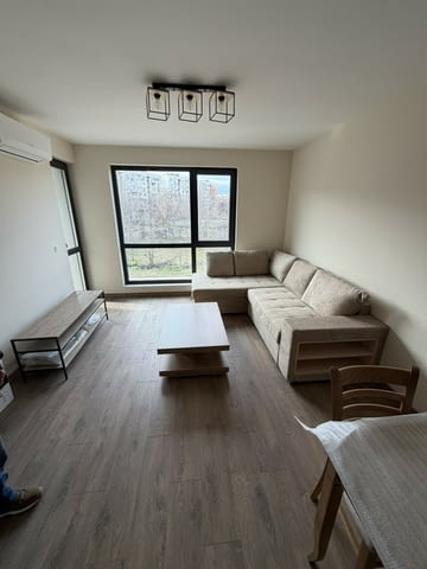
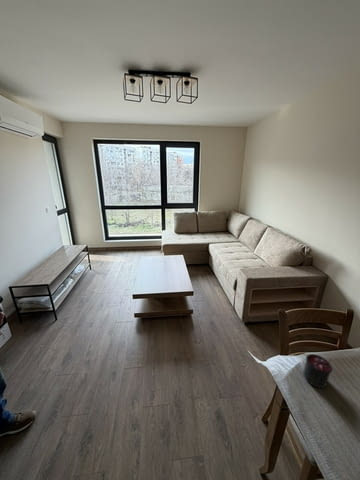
+ candle [302,353,333,389]
